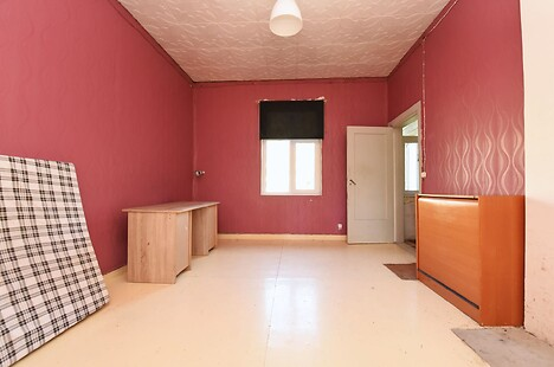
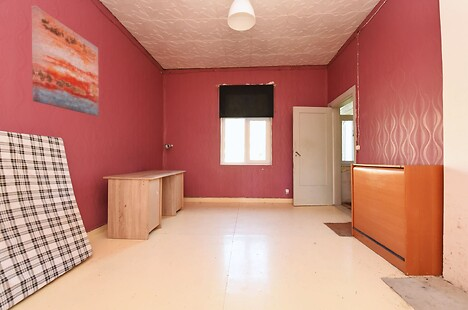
+ wall art [31,5,100,117]
